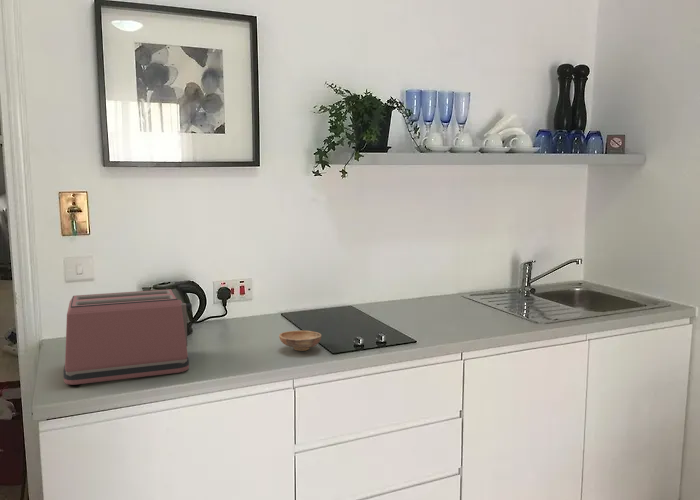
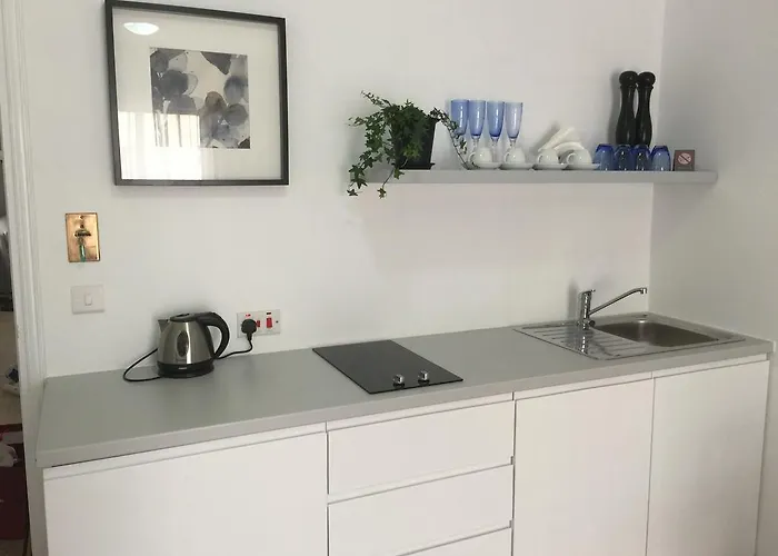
- bowl [278,330,322,352]
- toaster [62,288,193,386]
